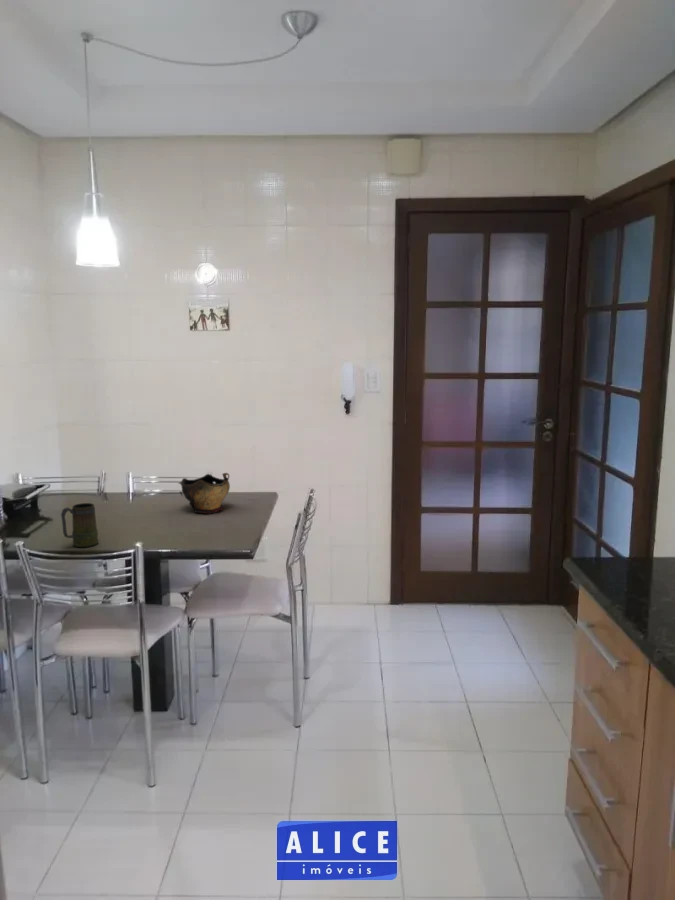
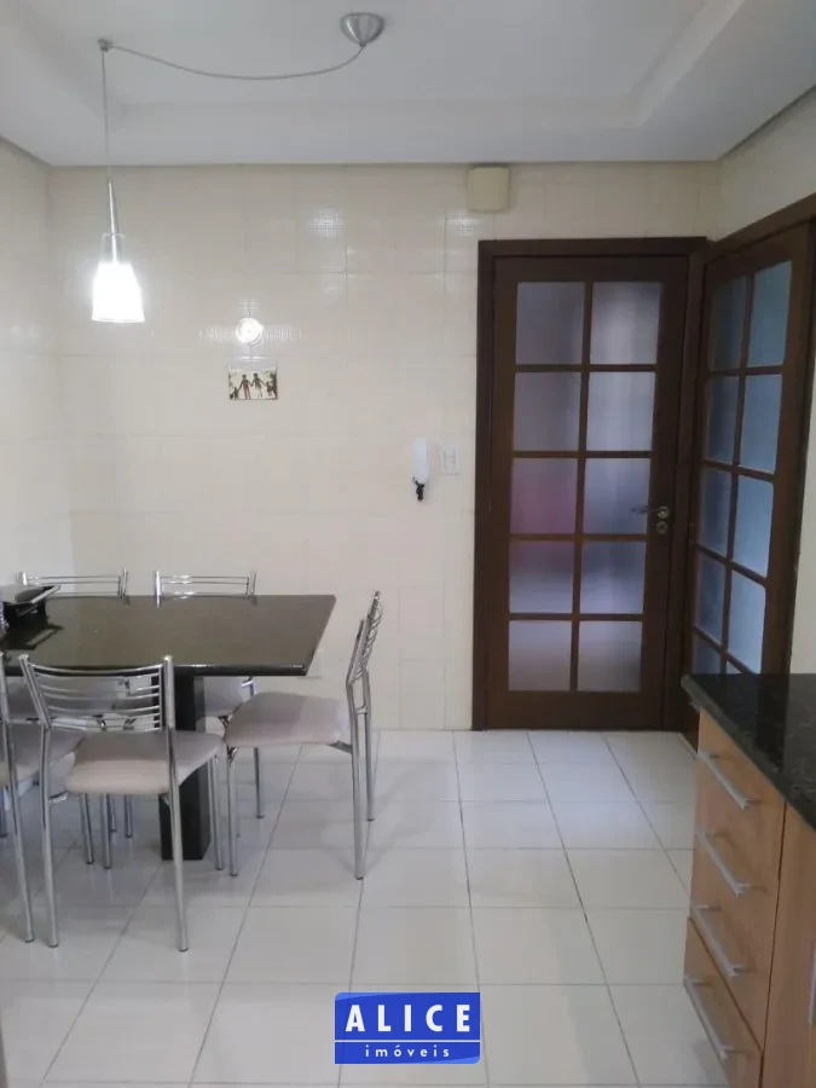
- decorative bowl [177,472,231,514]
- mug [60,502,99,548]
